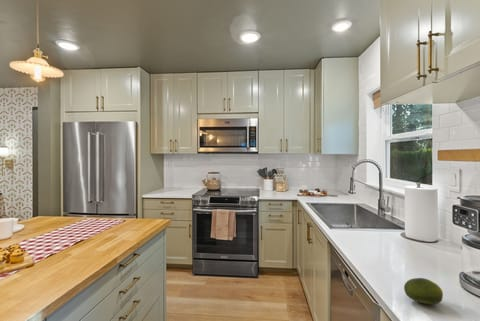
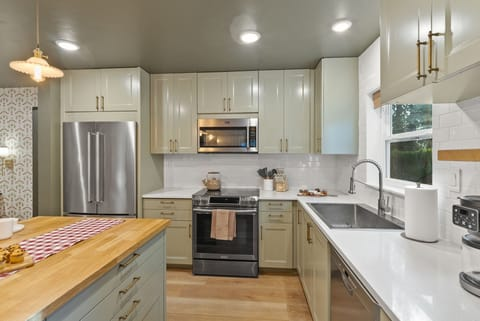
- fruit [403,277,444,305]
